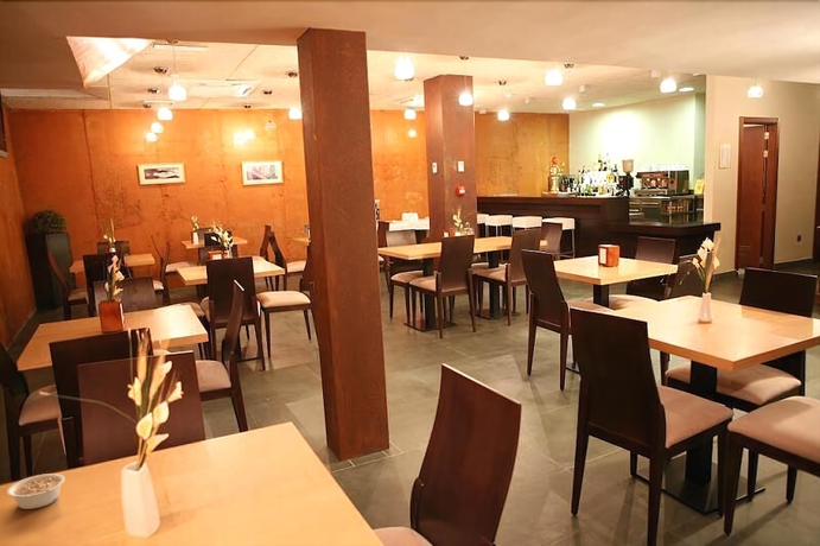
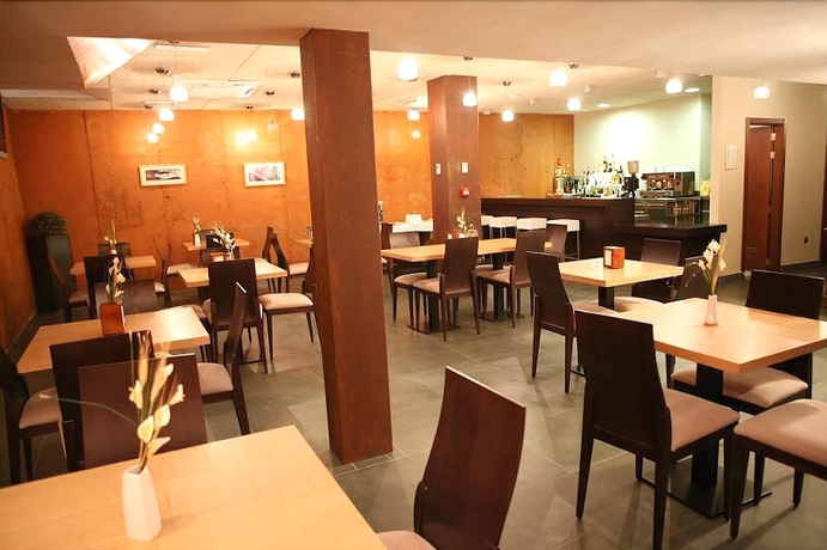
- legume [6,472,66,510]
